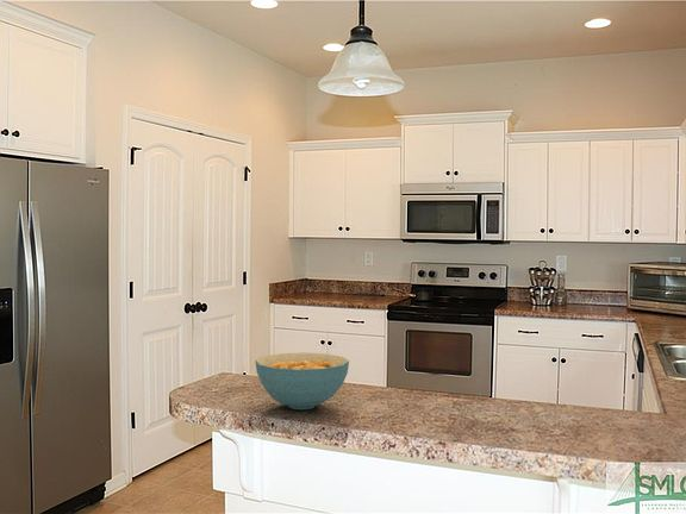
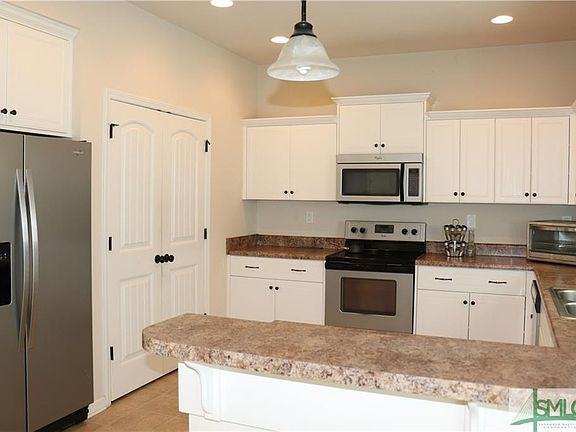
- cereal bowl [255,352,350,410]
